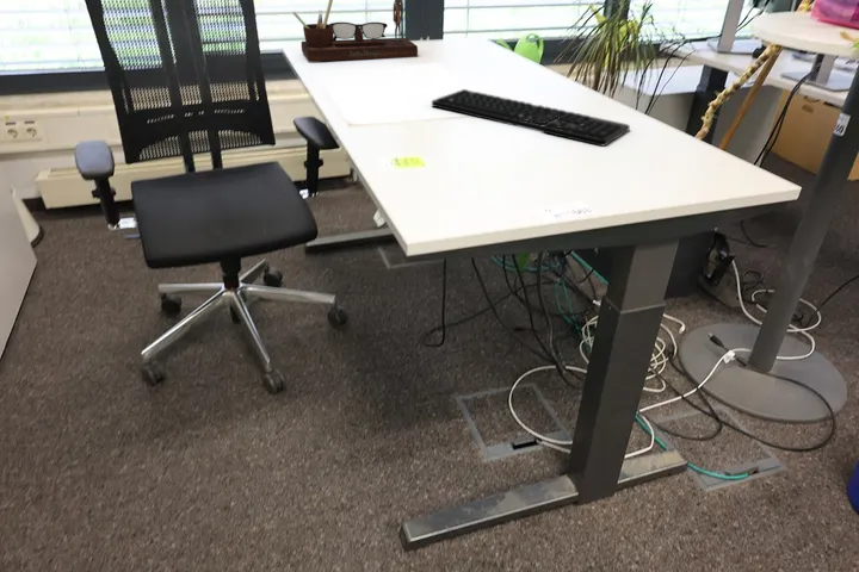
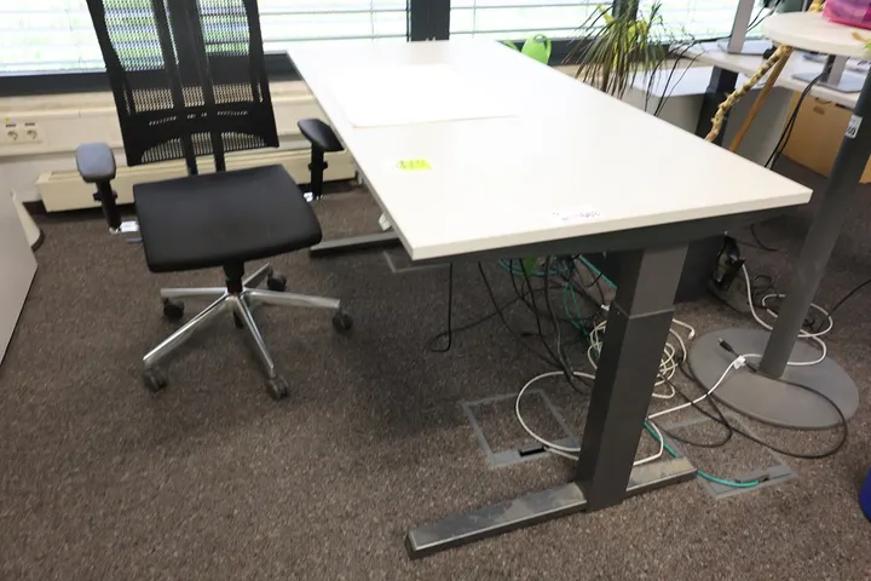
- desk organizer [291,0,419,63]
- computer keyboard [431,88,631,147]
